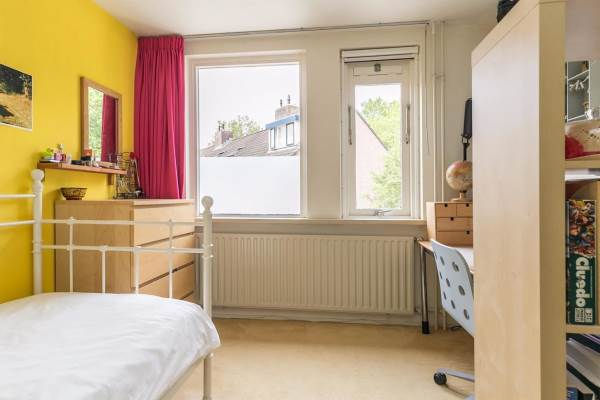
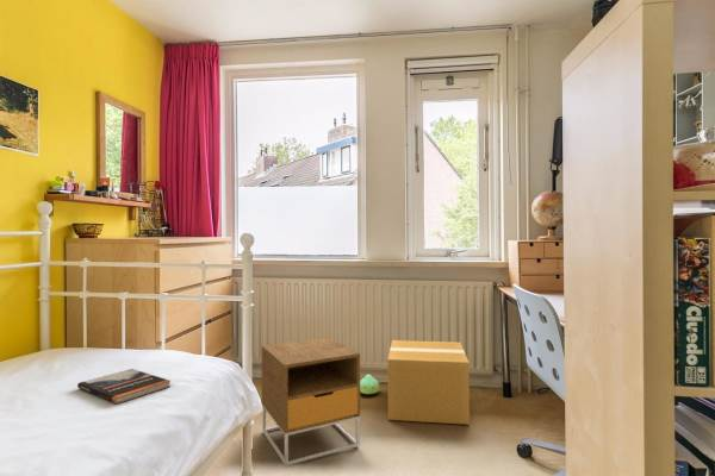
+ cardboard box [386,339,471,426]
+ nightstand [261,337,361,468]
+ book [76,368,172,405]
+ plush toy [360,374,381,395]
